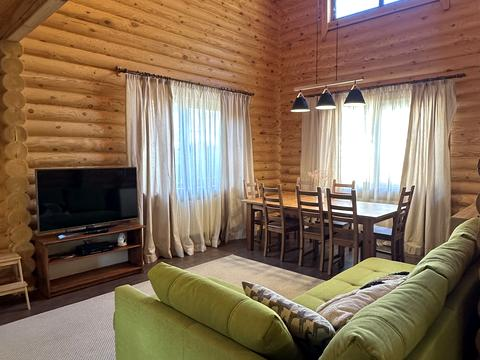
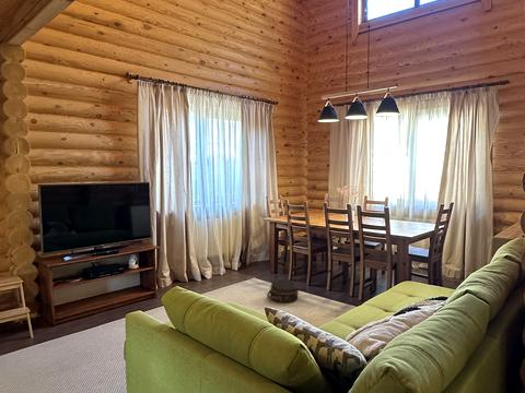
+ hat box [266,278,300,303]
